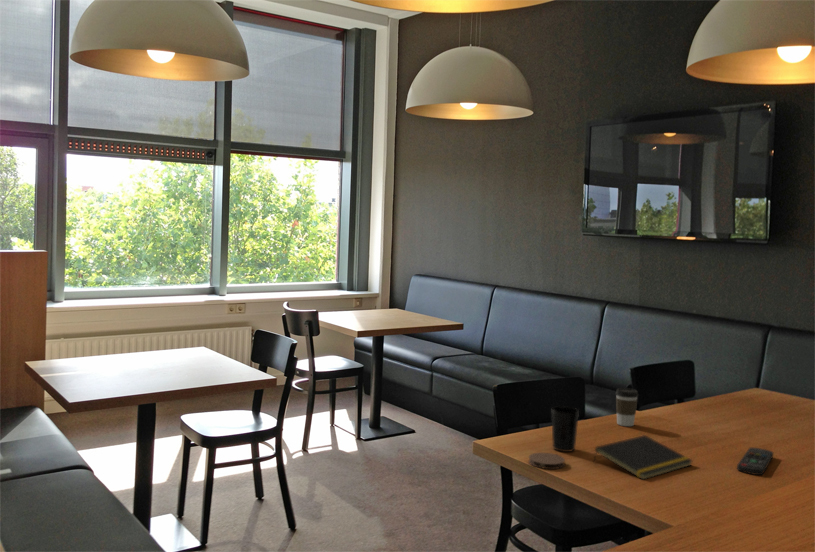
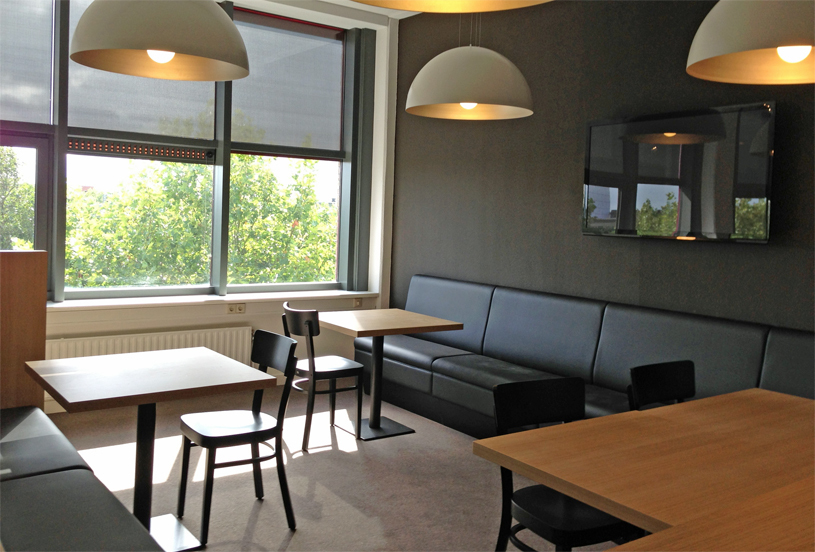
- coaster [528,452,566,470]
- remote control [736,447,774,476]
- notepad [592,434,694,481]
- cup [551,405,580,453]
- coffee cup [615,387,639,427]
